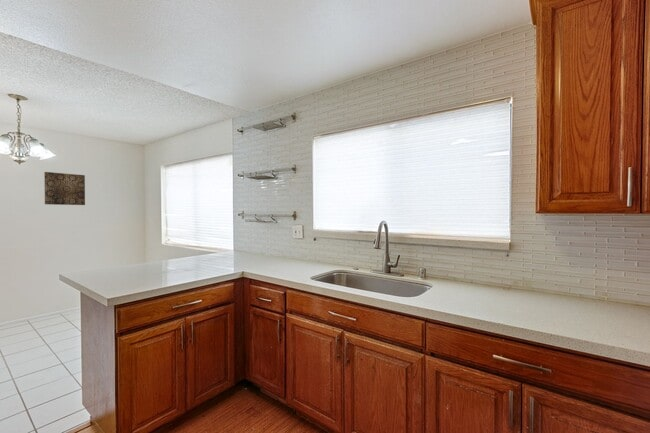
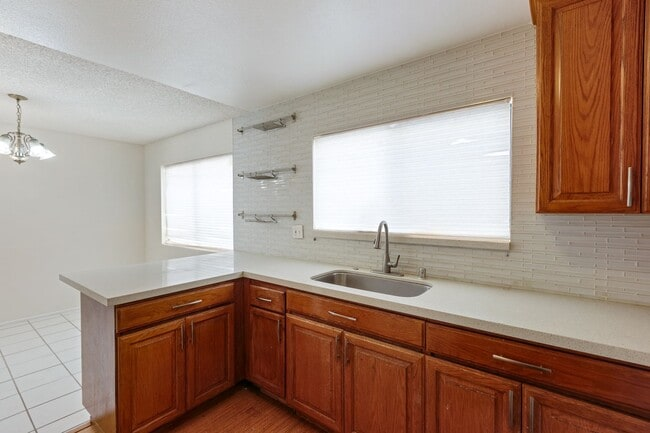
- wall art [43,171,86,206]
